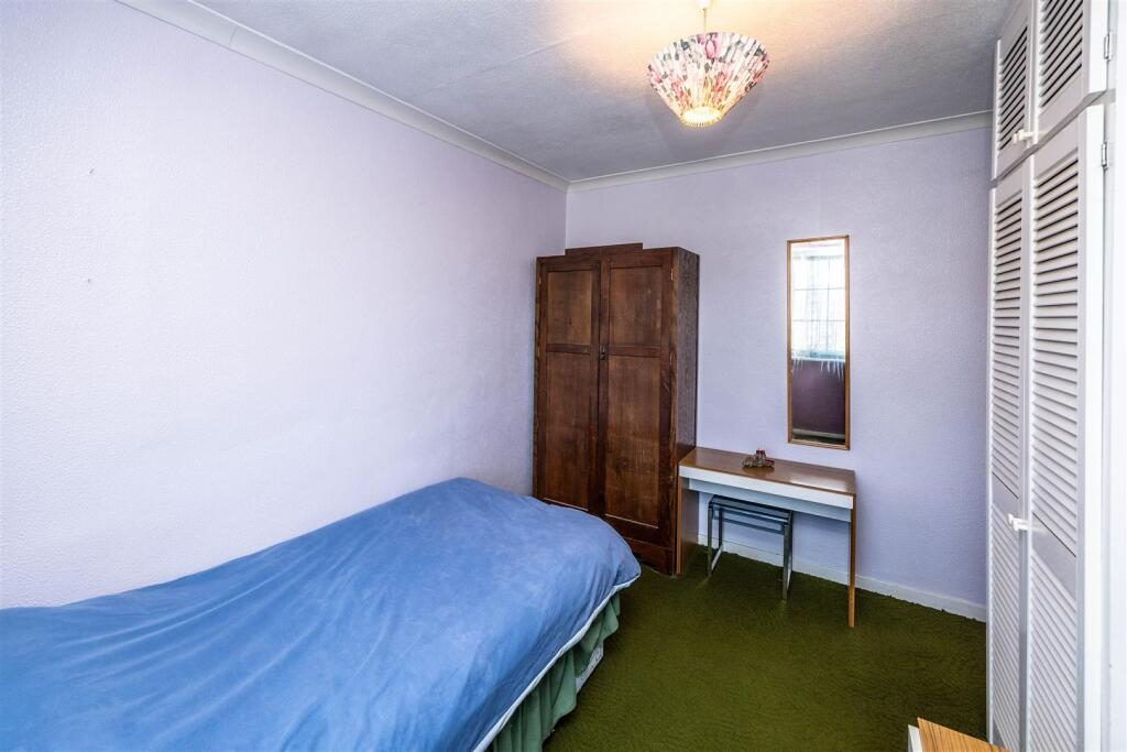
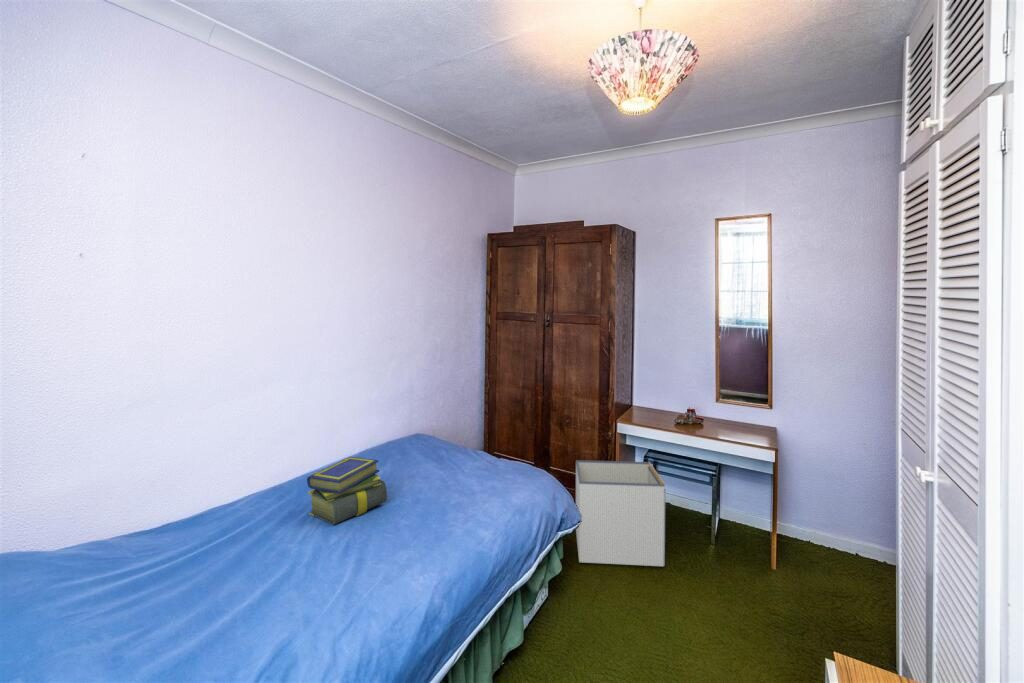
+ storage bin [575,459,666,567]
+ stack of books [306,456,388,526]
